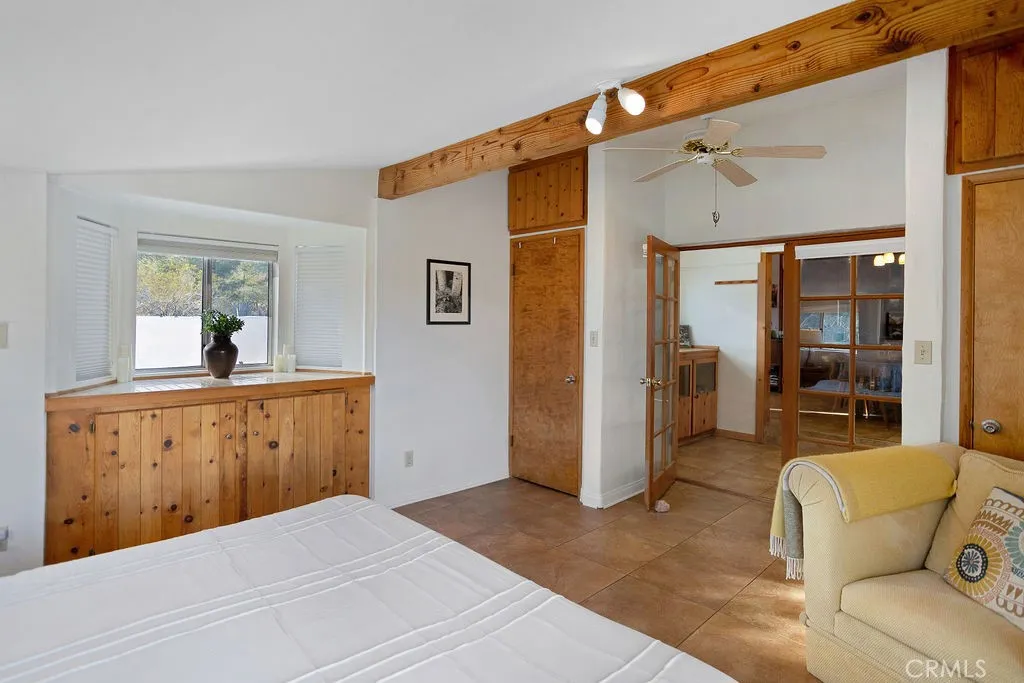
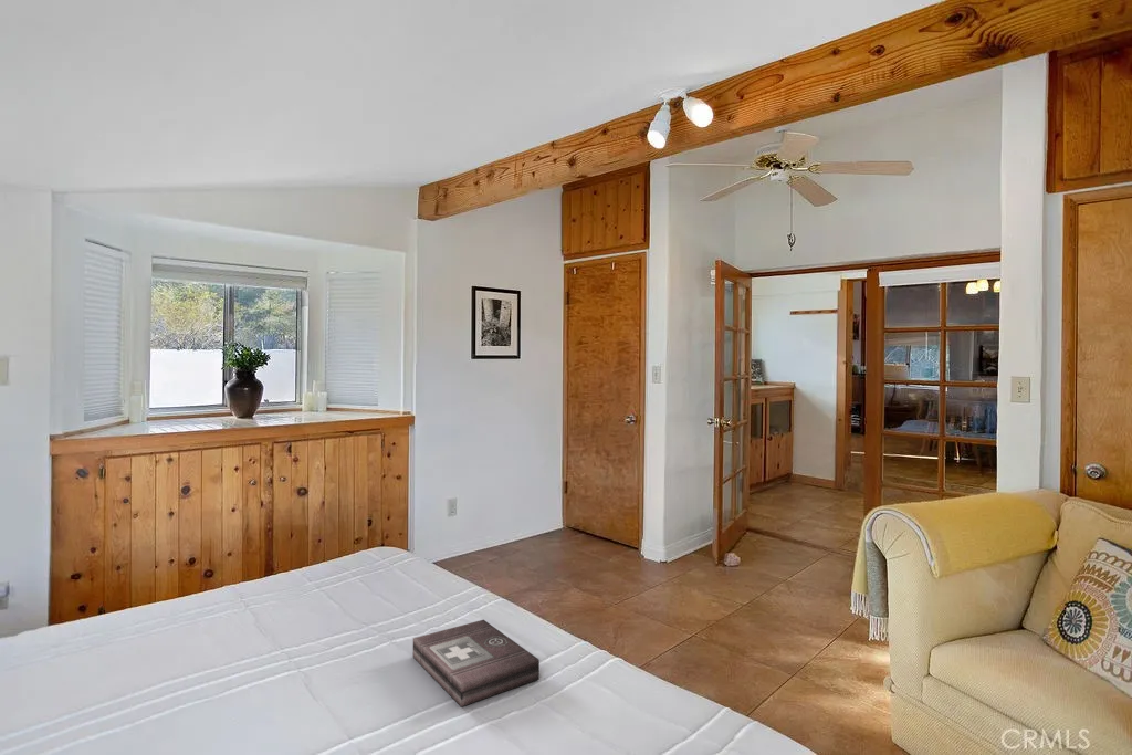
+ first aid kit [412,619,541,707]
